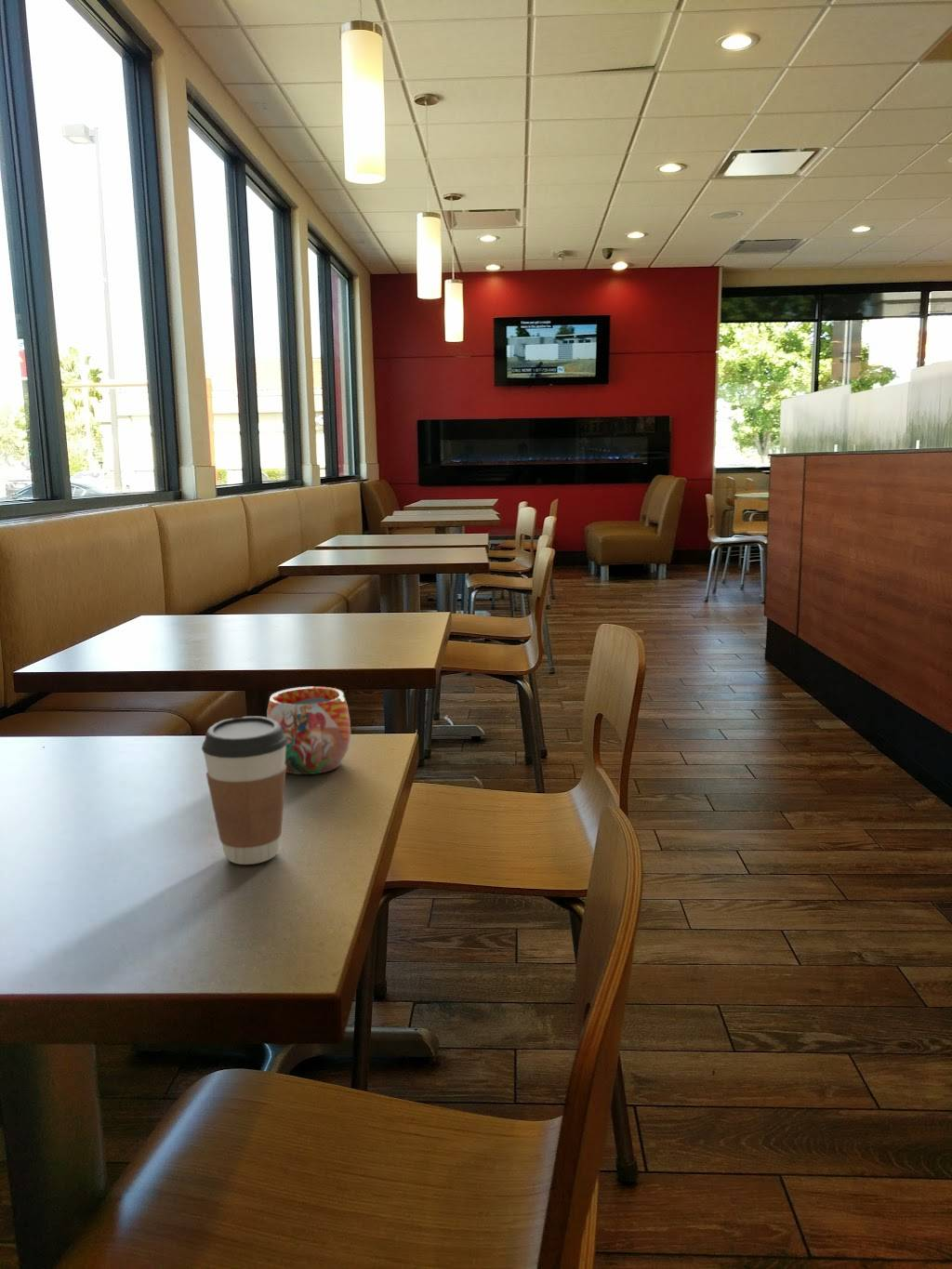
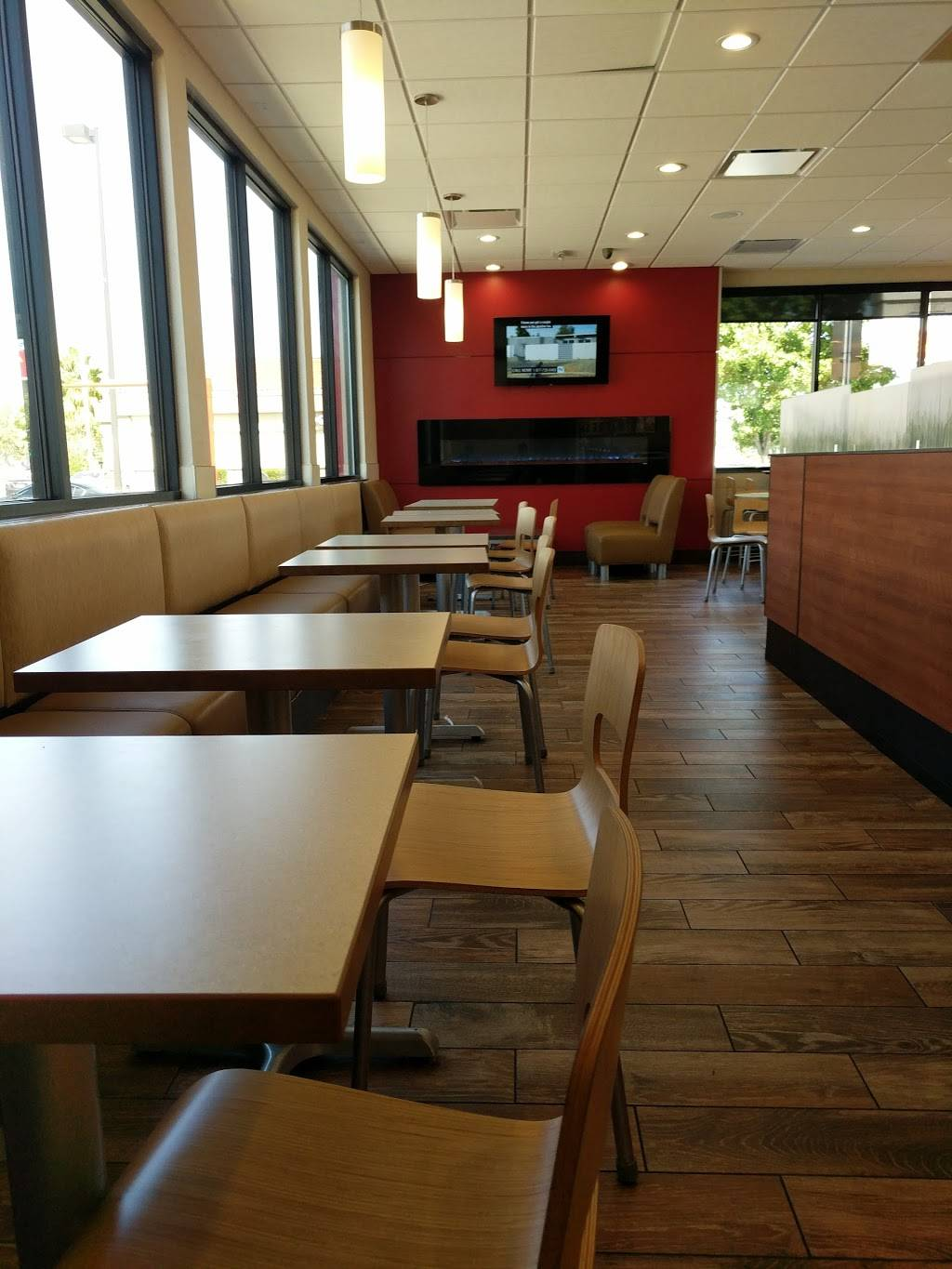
- mug [266,686,351,775]
- coffee cup [201,716,287,866]
